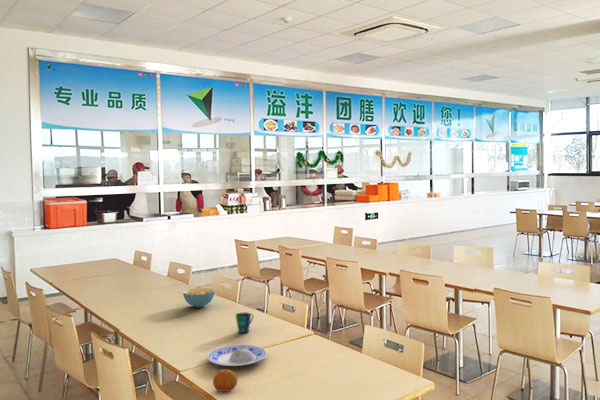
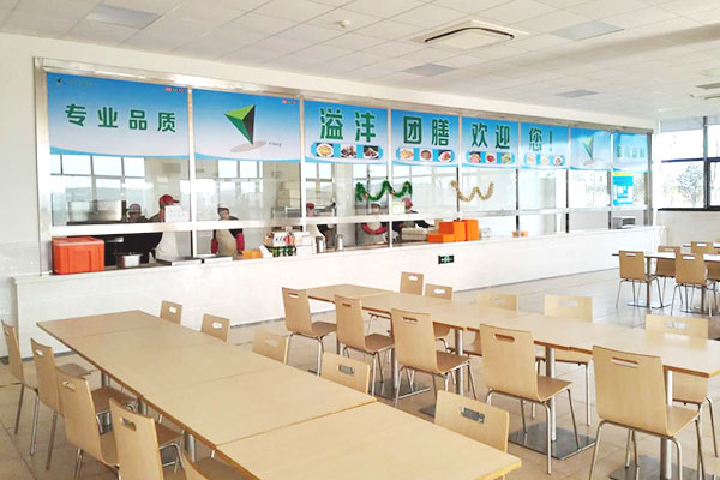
- cereal bowl [182,287,216,308]
- cup [234,311,255,334]
- plate [207,344,268,367]
- fruit [212,368,239,393]
